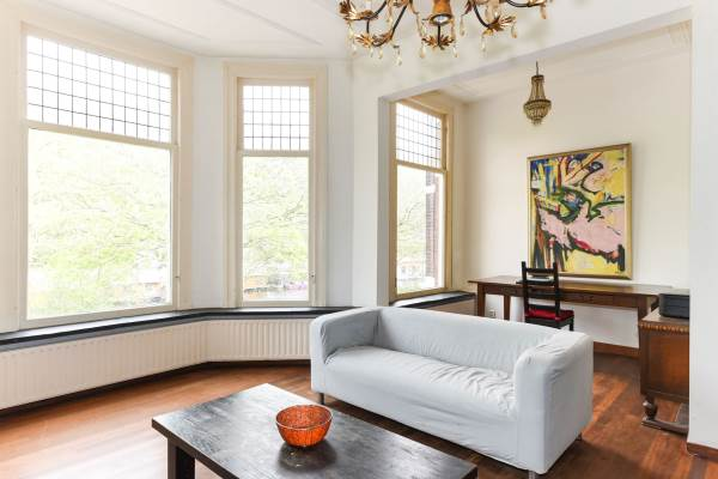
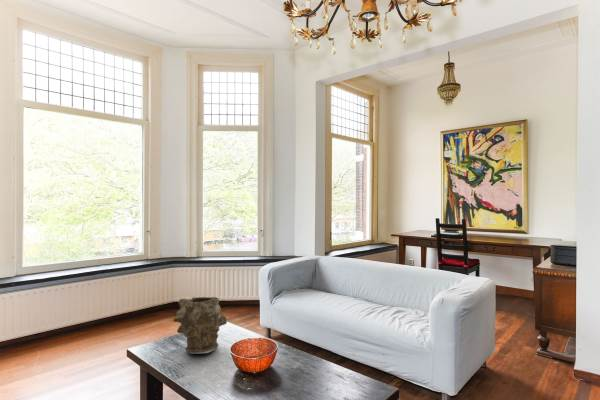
+ vase [172,296,228,355]
